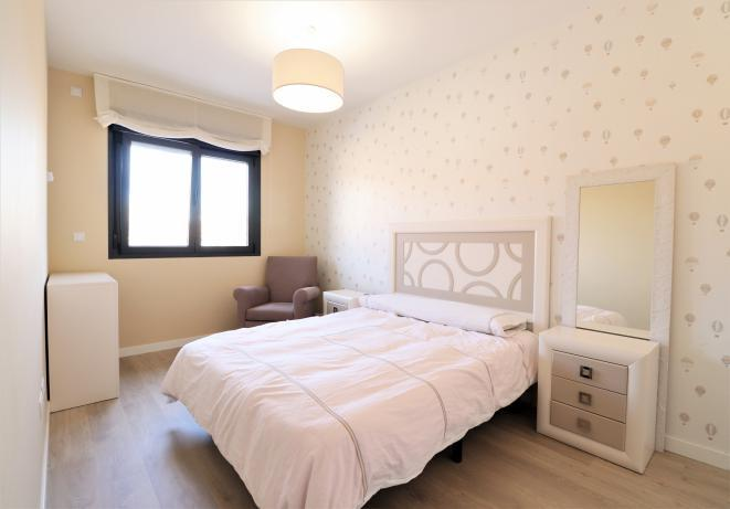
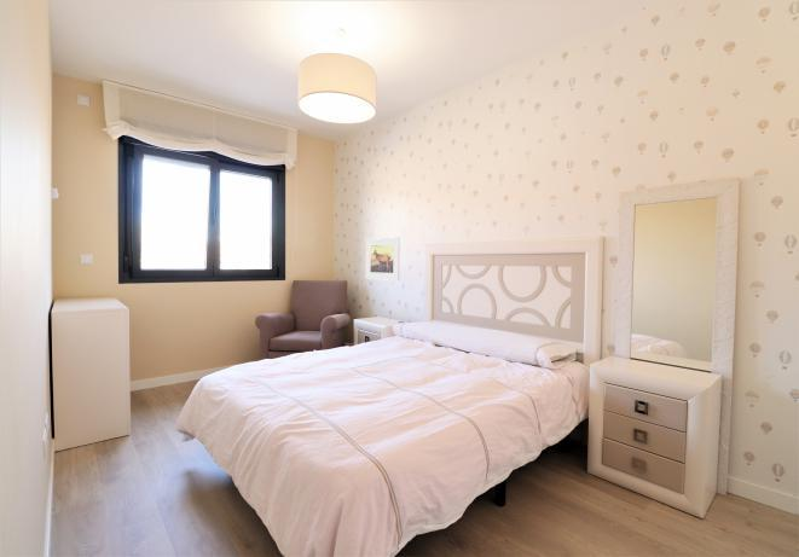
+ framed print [365,236,401,282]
